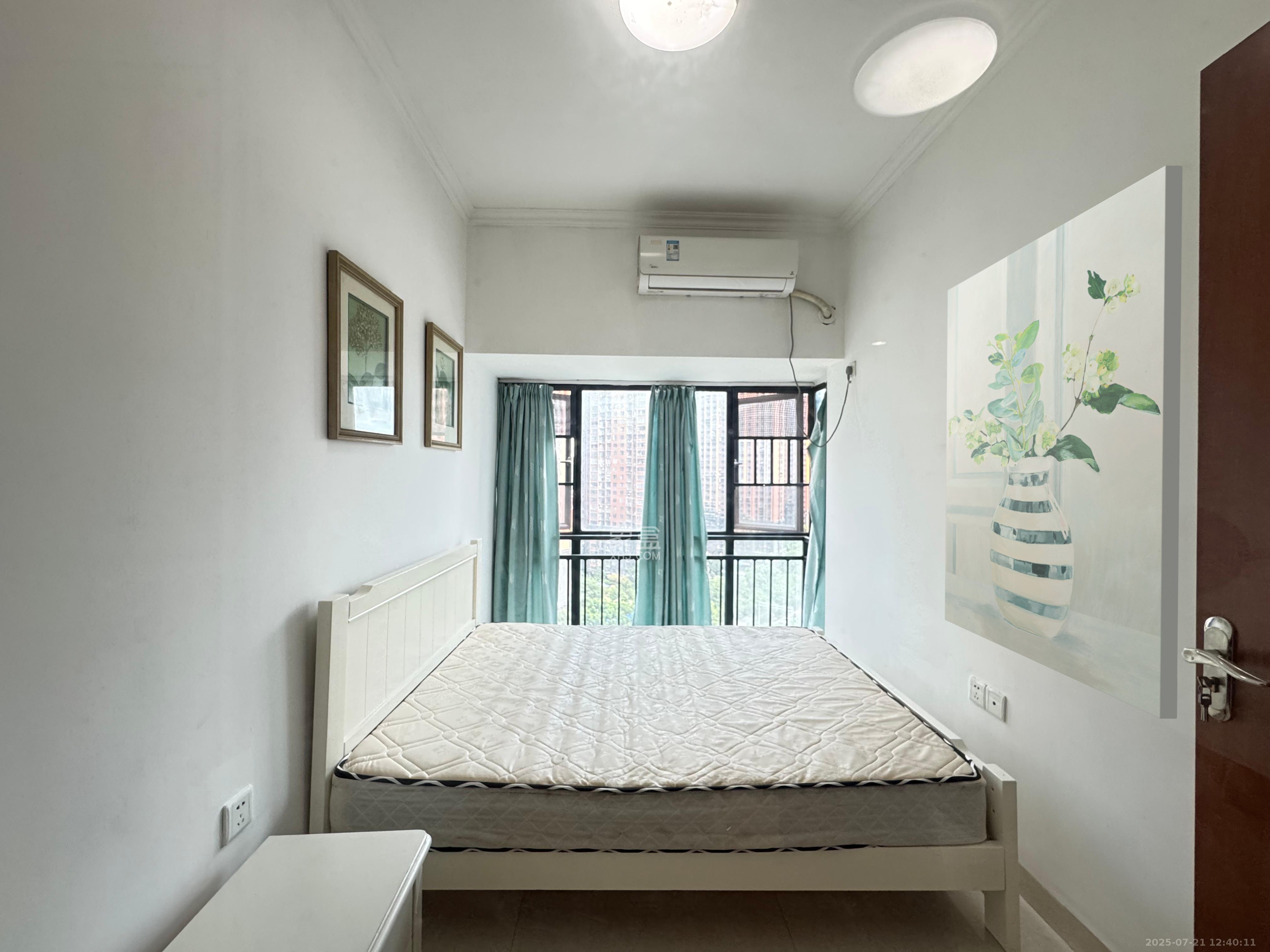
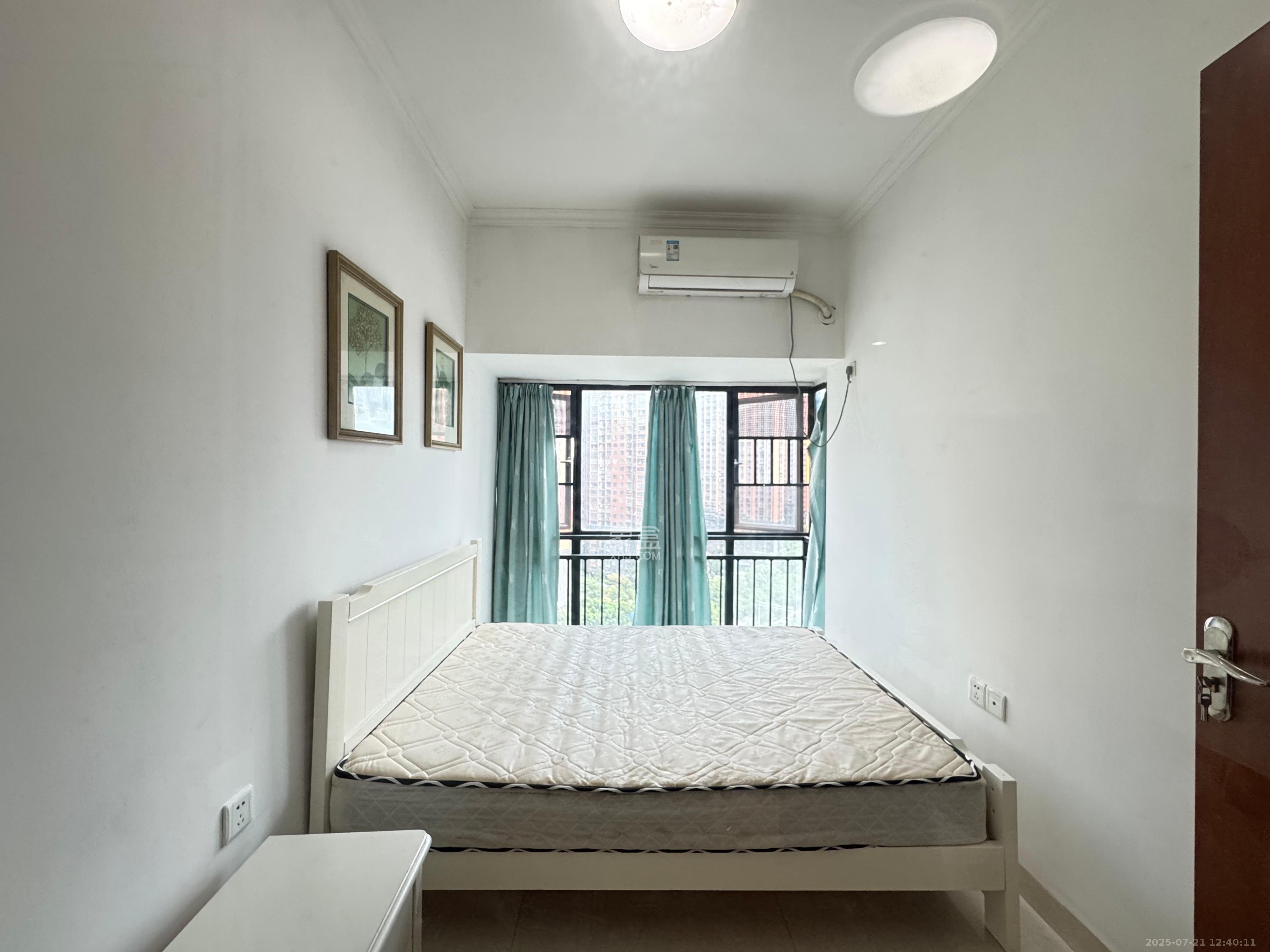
- wall art [944,165,1183,719]
